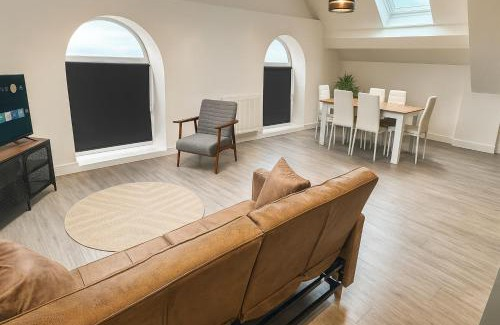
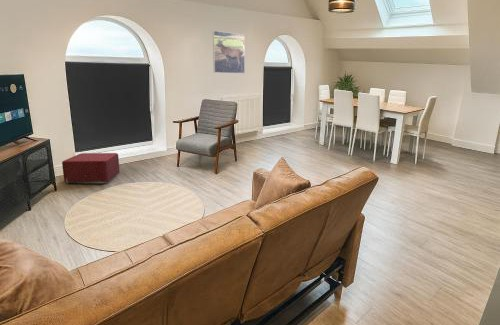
+ ottoman [61,152,120,184]
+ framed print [212,30,246,75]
